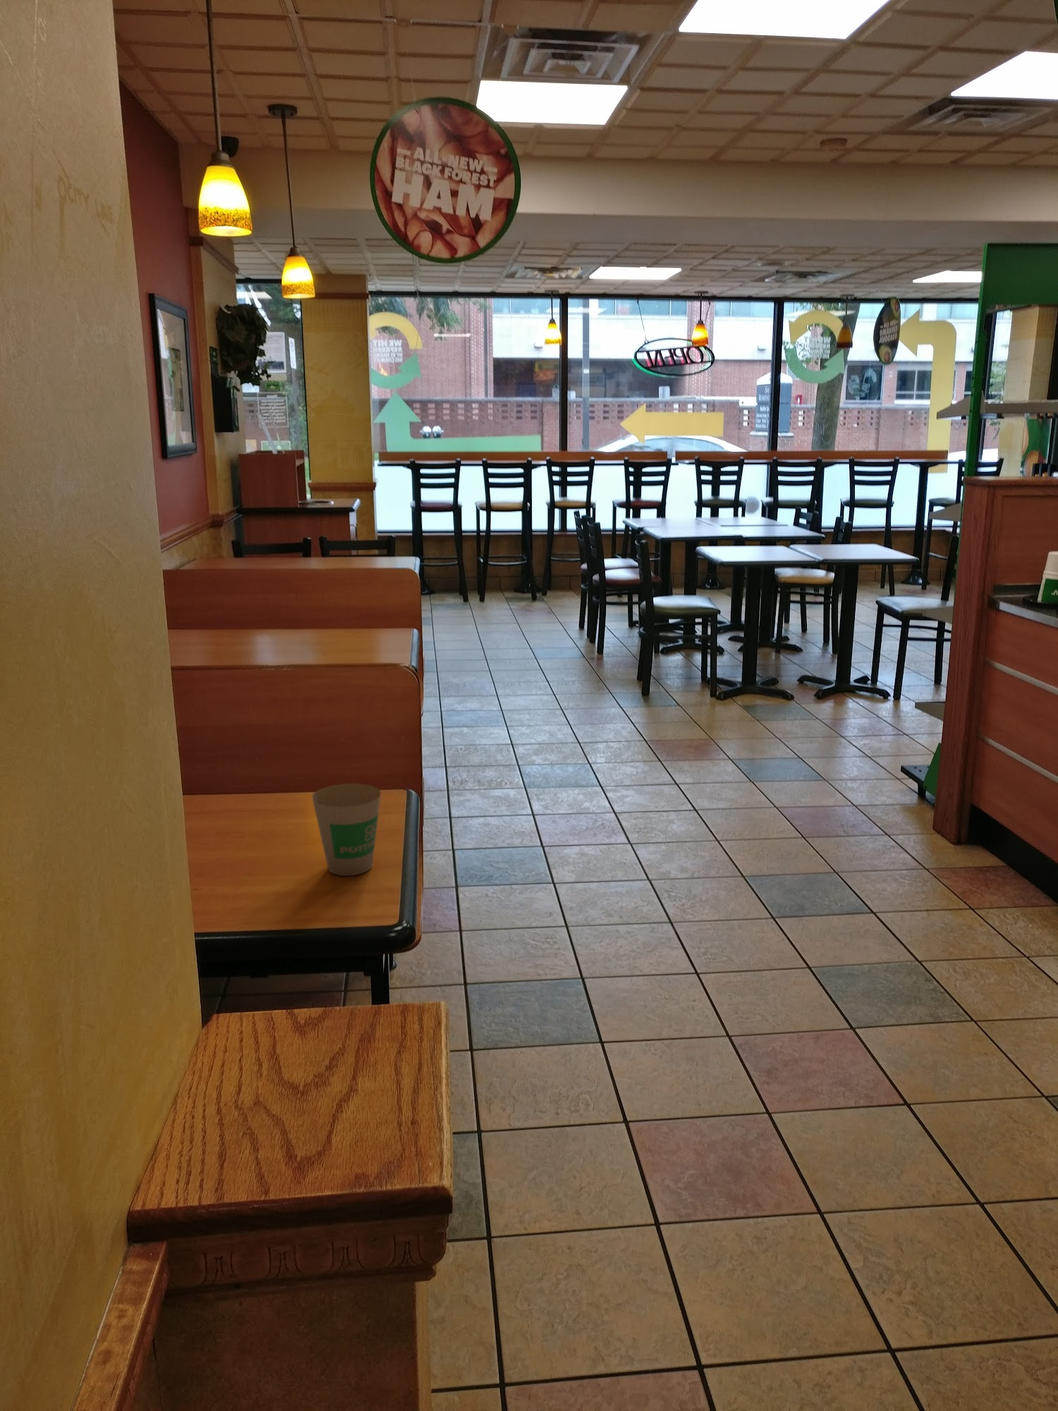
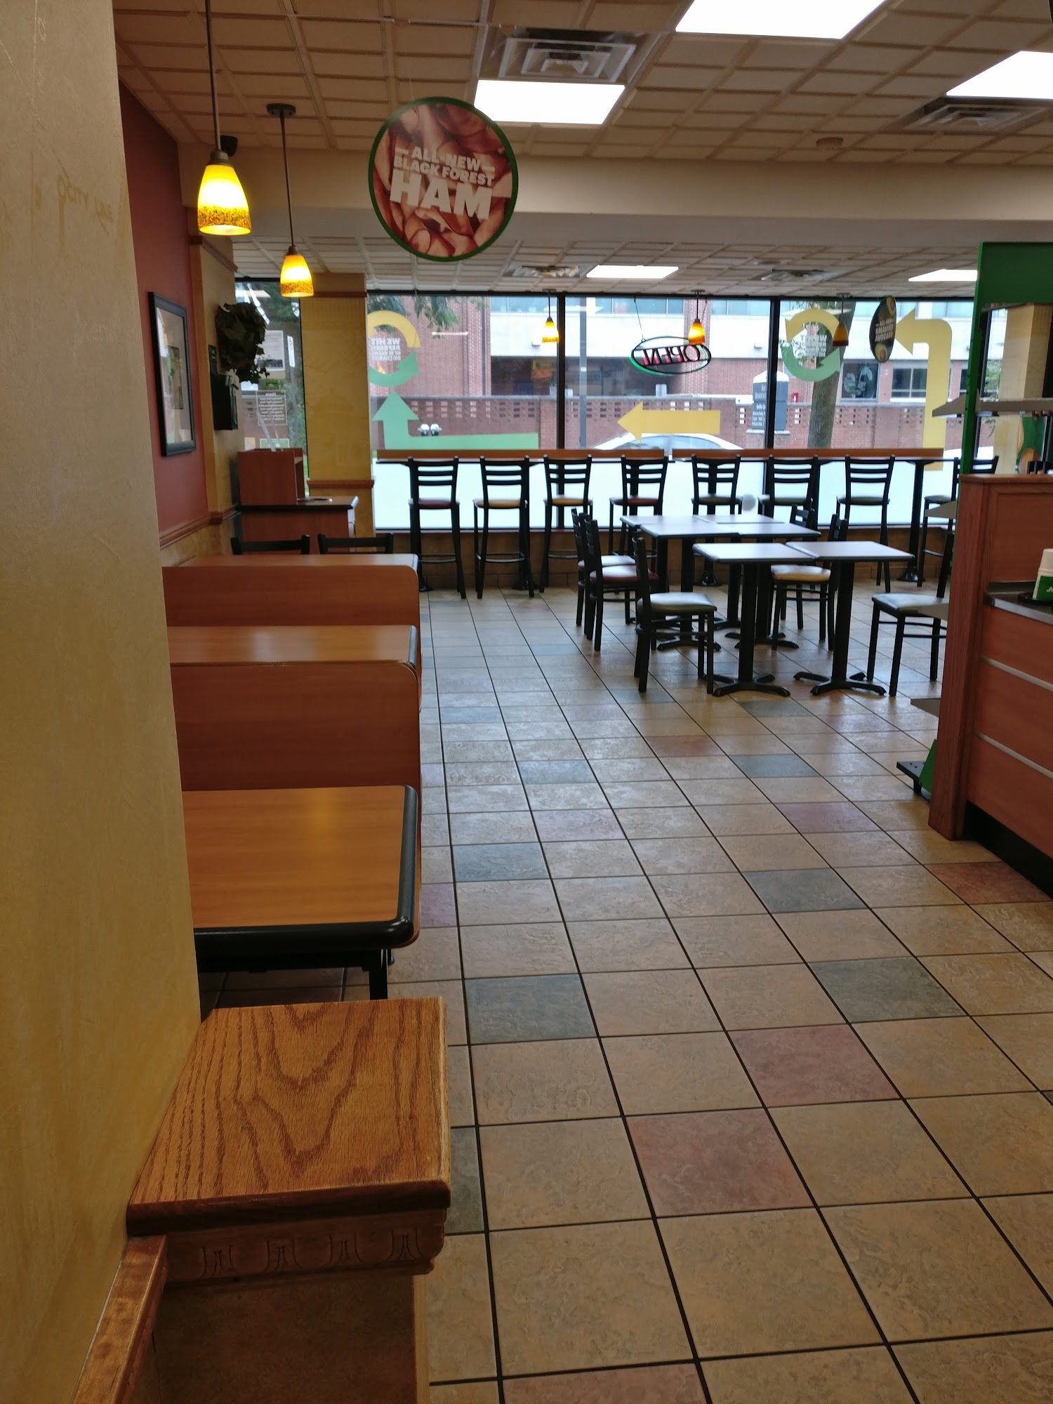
- paper cup [311,783,381,877]
